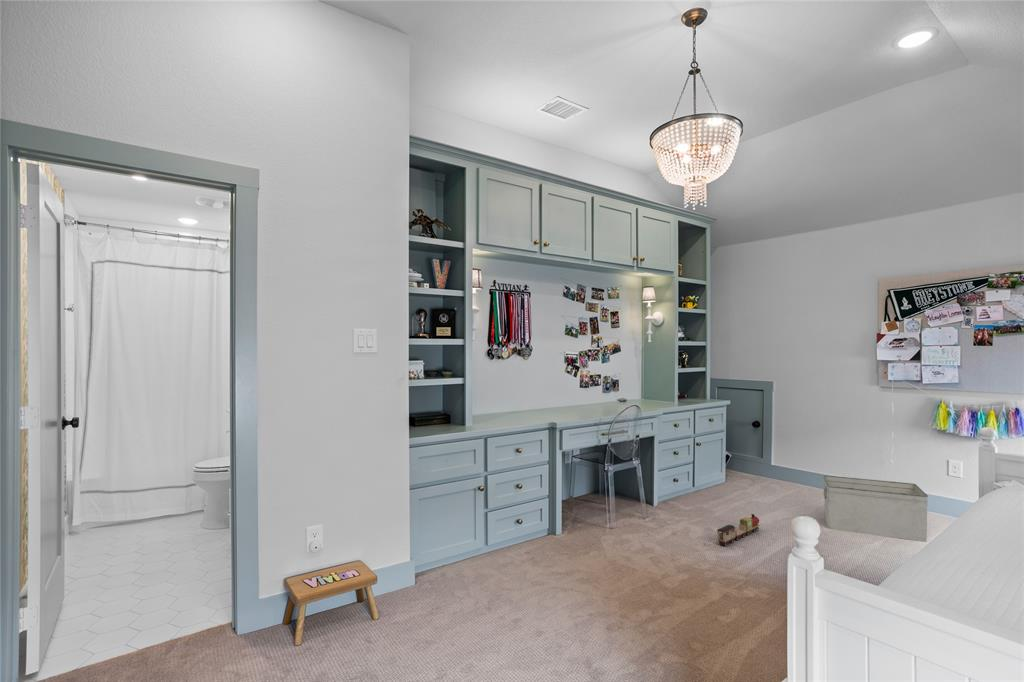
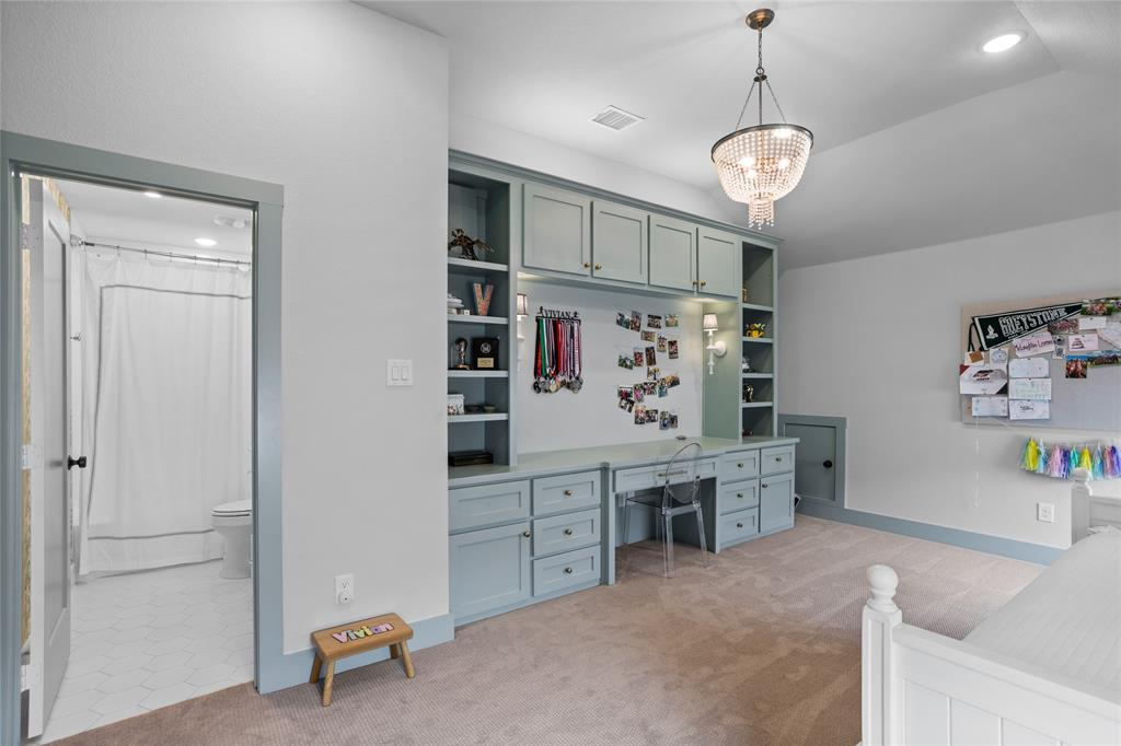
- storage bin [823,474,929,543]
- toy train [716,513,761,547]
